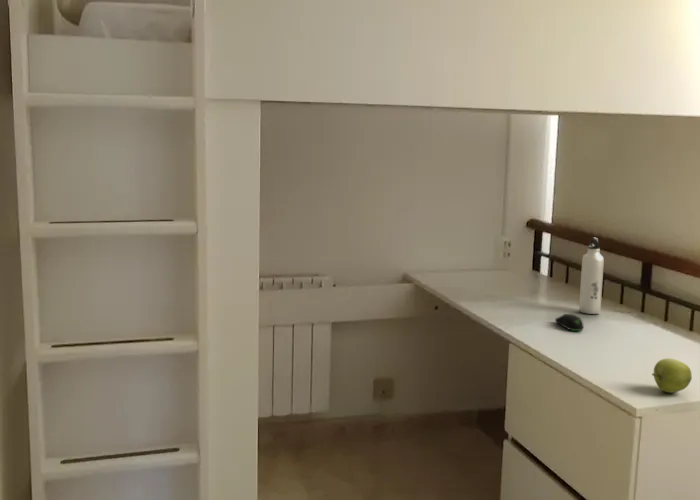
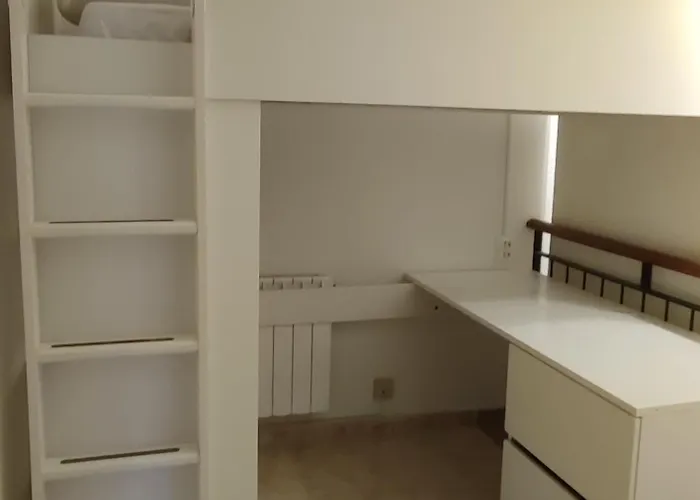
- water bottle [578,237,605,315]
- computer mouse [554,313,585,332]
- apple [651,357,693,394]
